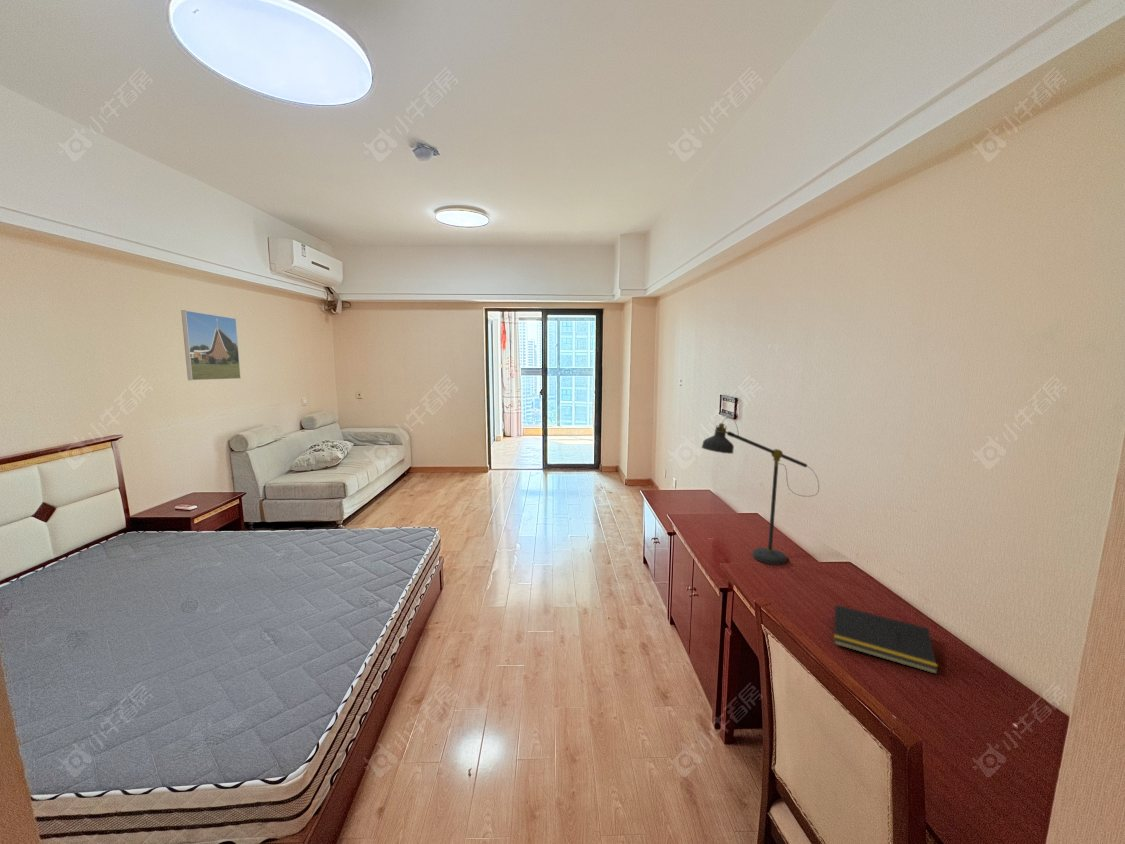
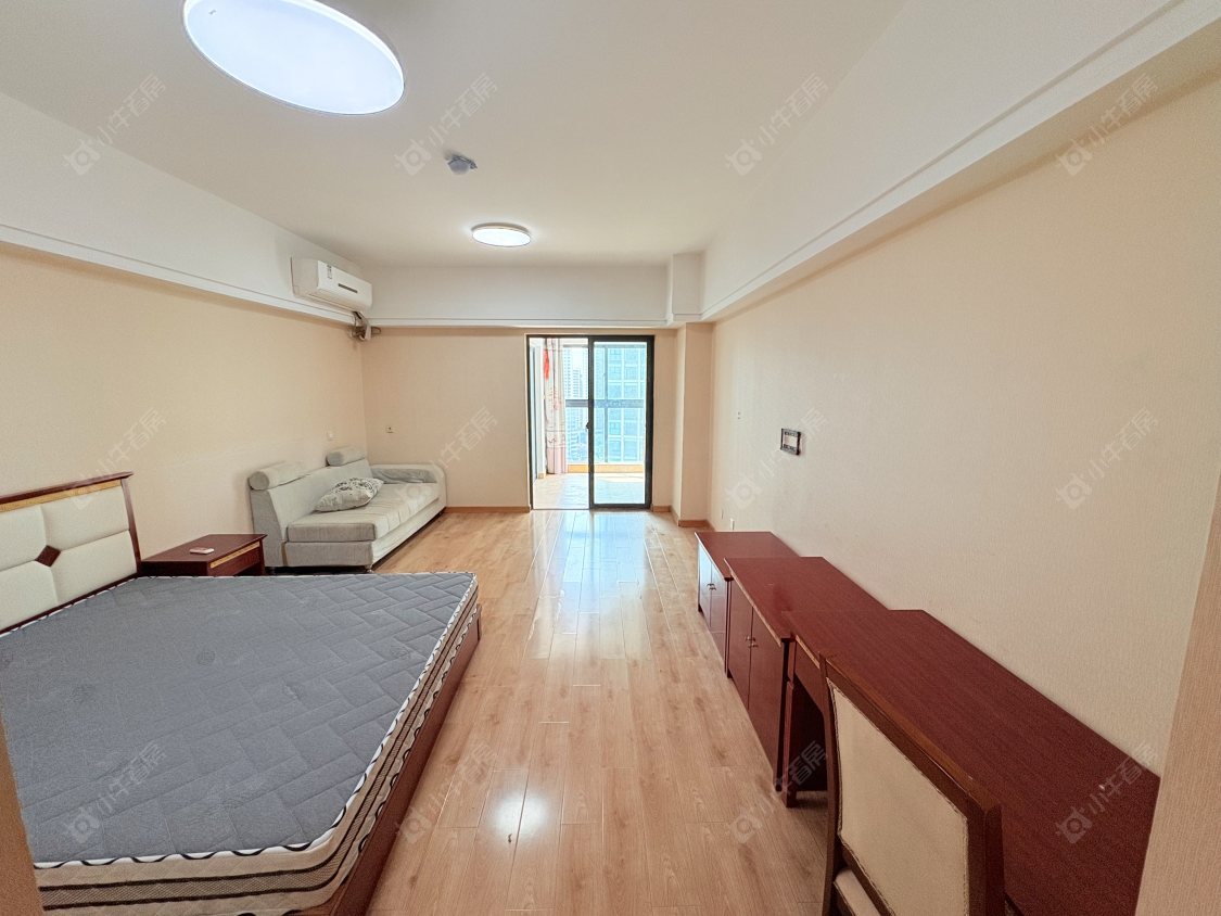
- notepad [831,604,939,675]
- desk lamp [701,416,820,566]
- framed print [180,309,242,381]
